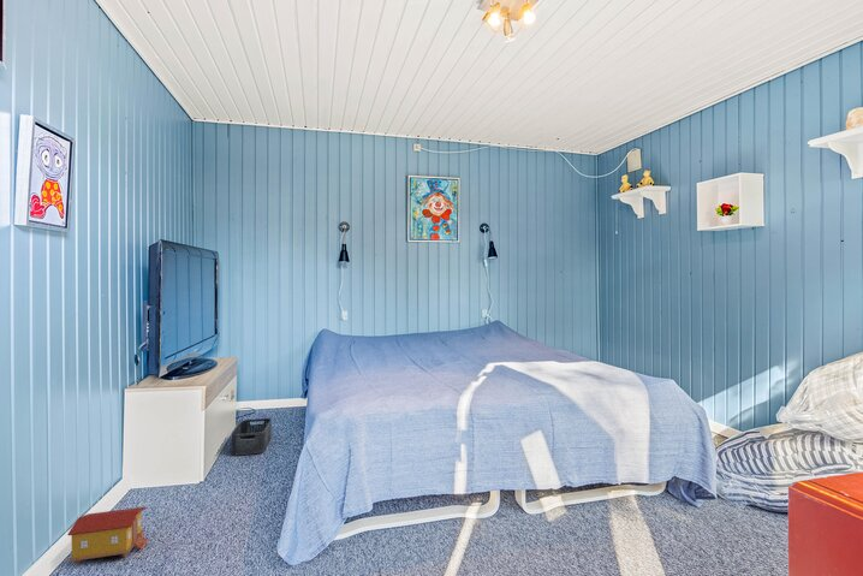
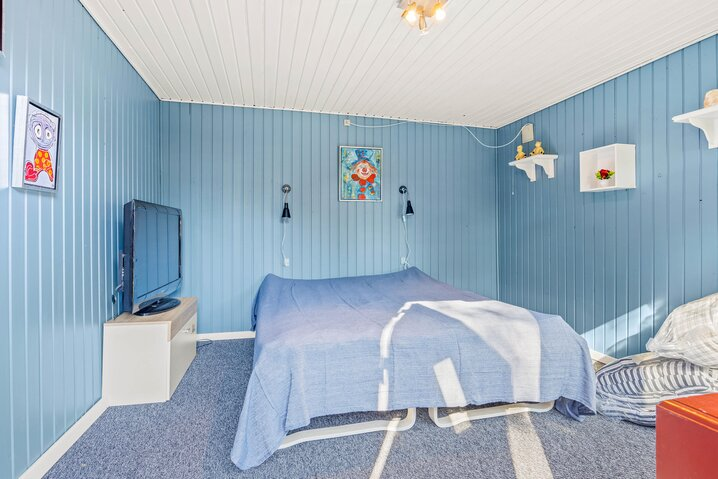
- toy house [66,506,149,565]
- storage bin [231,417,273,456]
